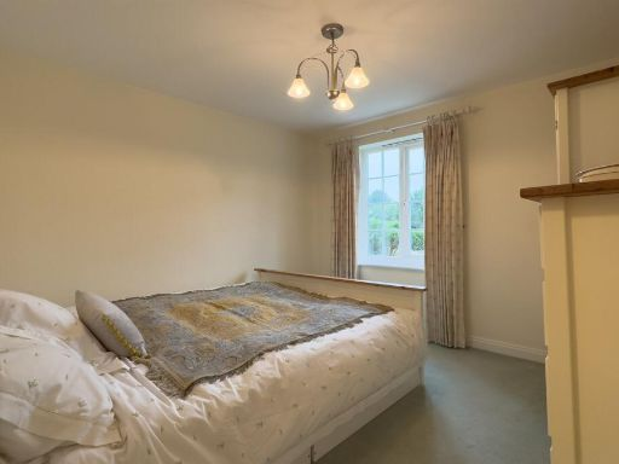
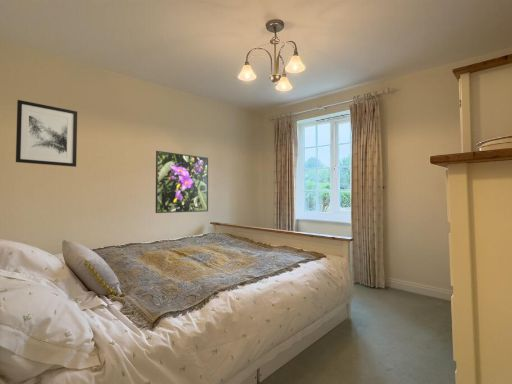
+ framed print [155,150,209,214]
+ wall art [15,99,78,168]
